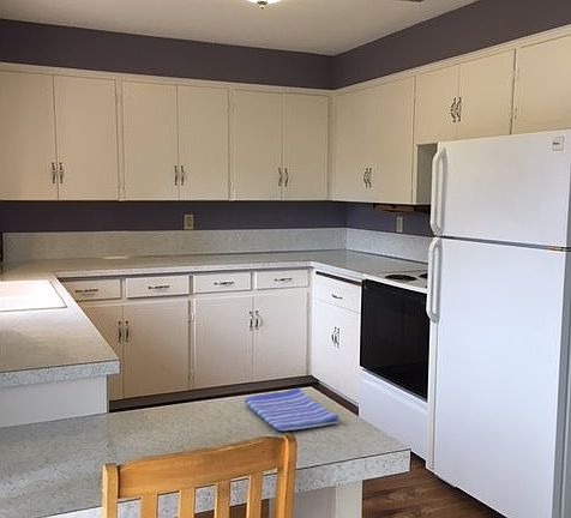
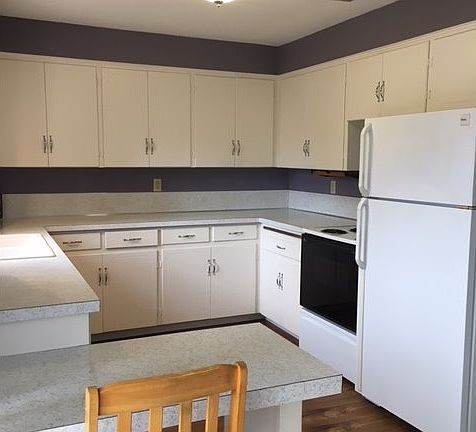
- dish towel [244,387,339,432]
